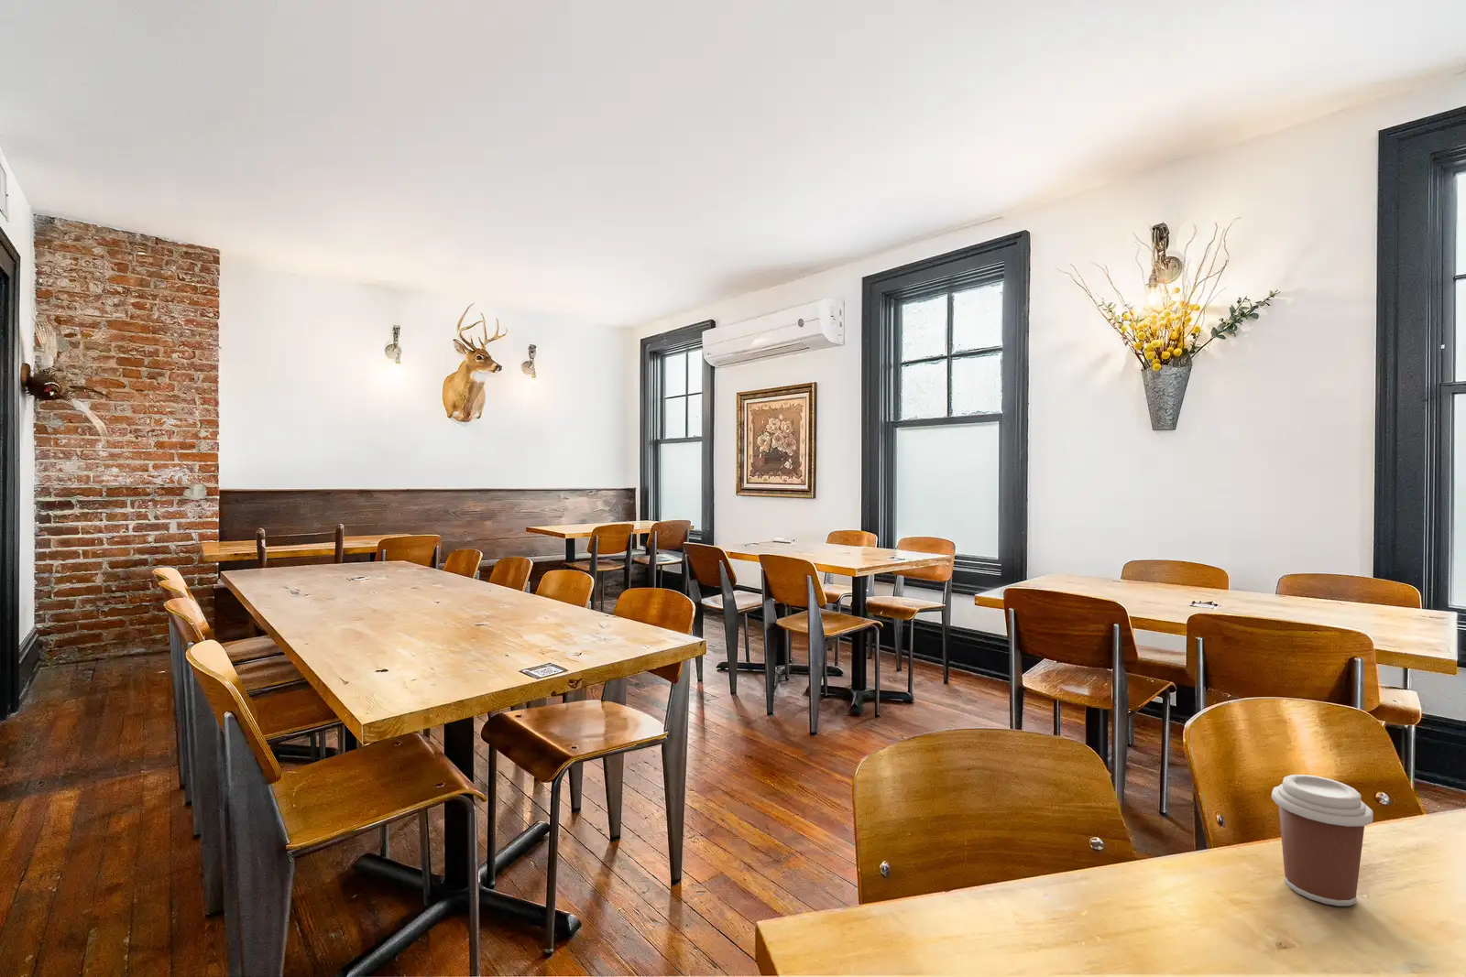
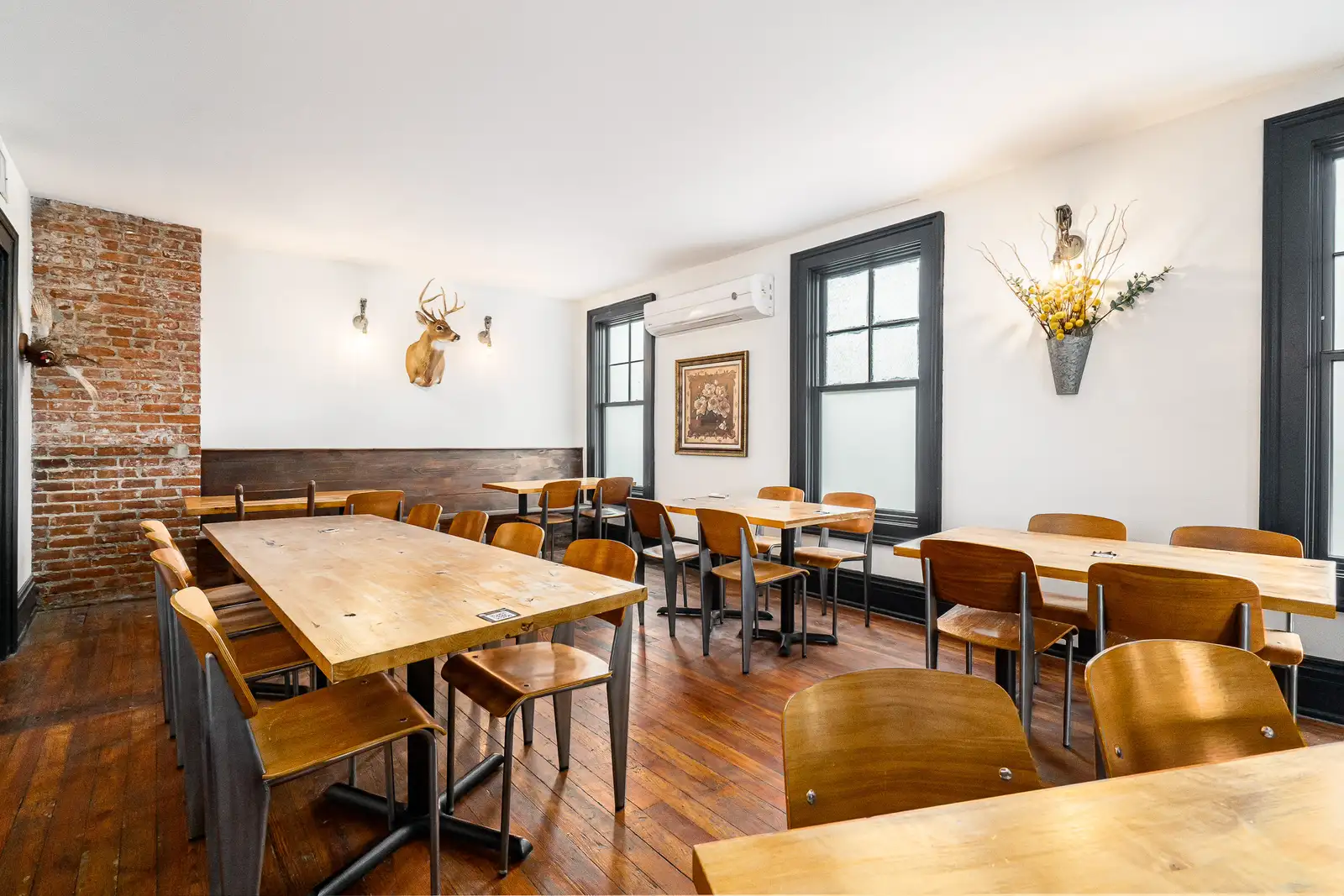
- coffee cup [1271,774,1374,906]
